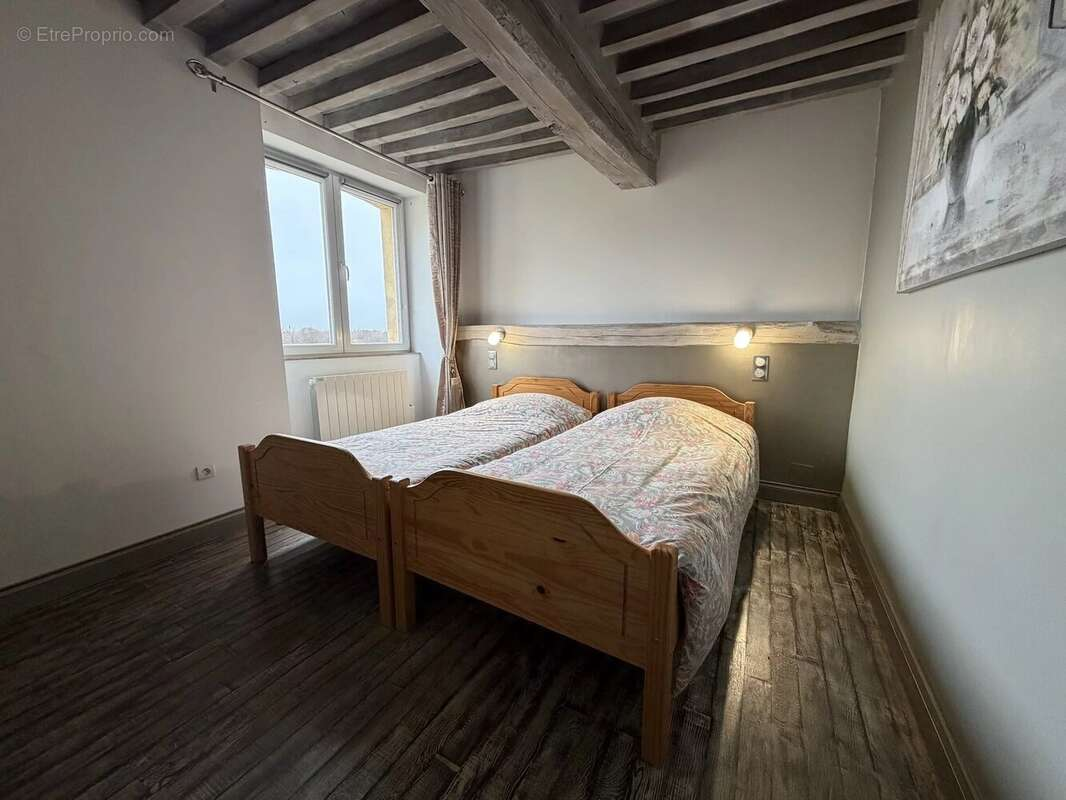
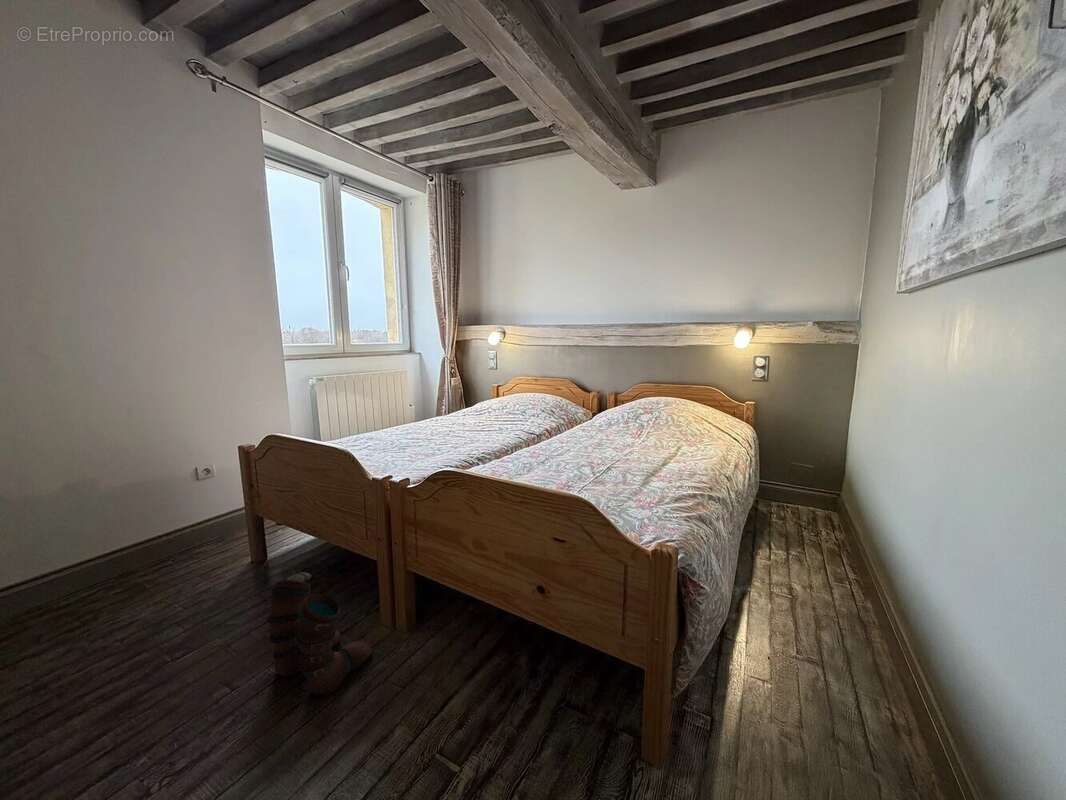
+ boots [265,571,373,698]
